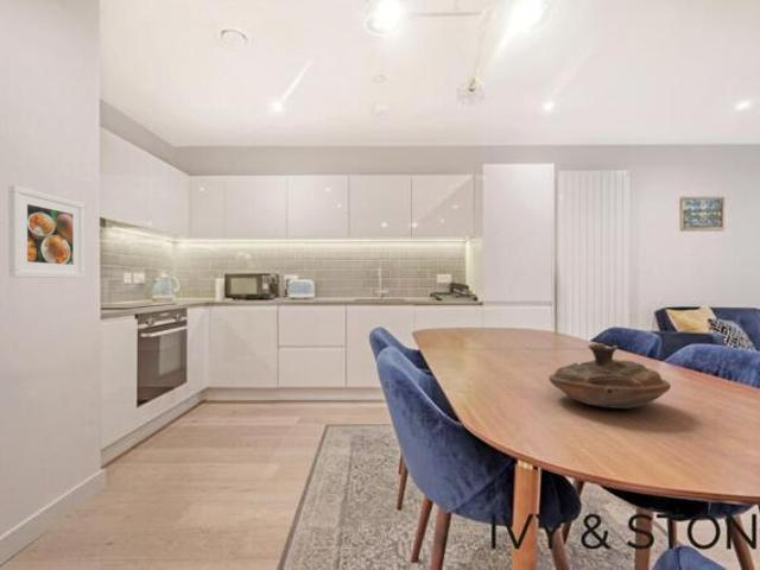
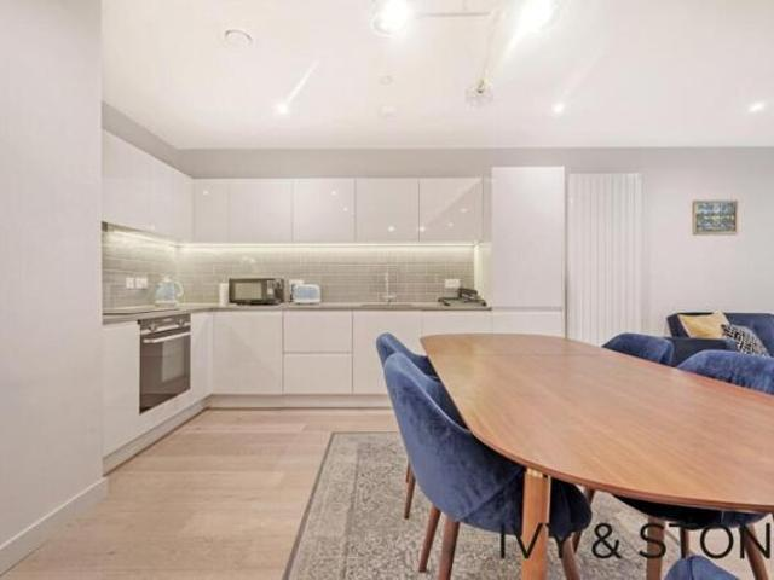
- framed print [7,184,86,279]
- decorative bowl [547,342,672,410]
